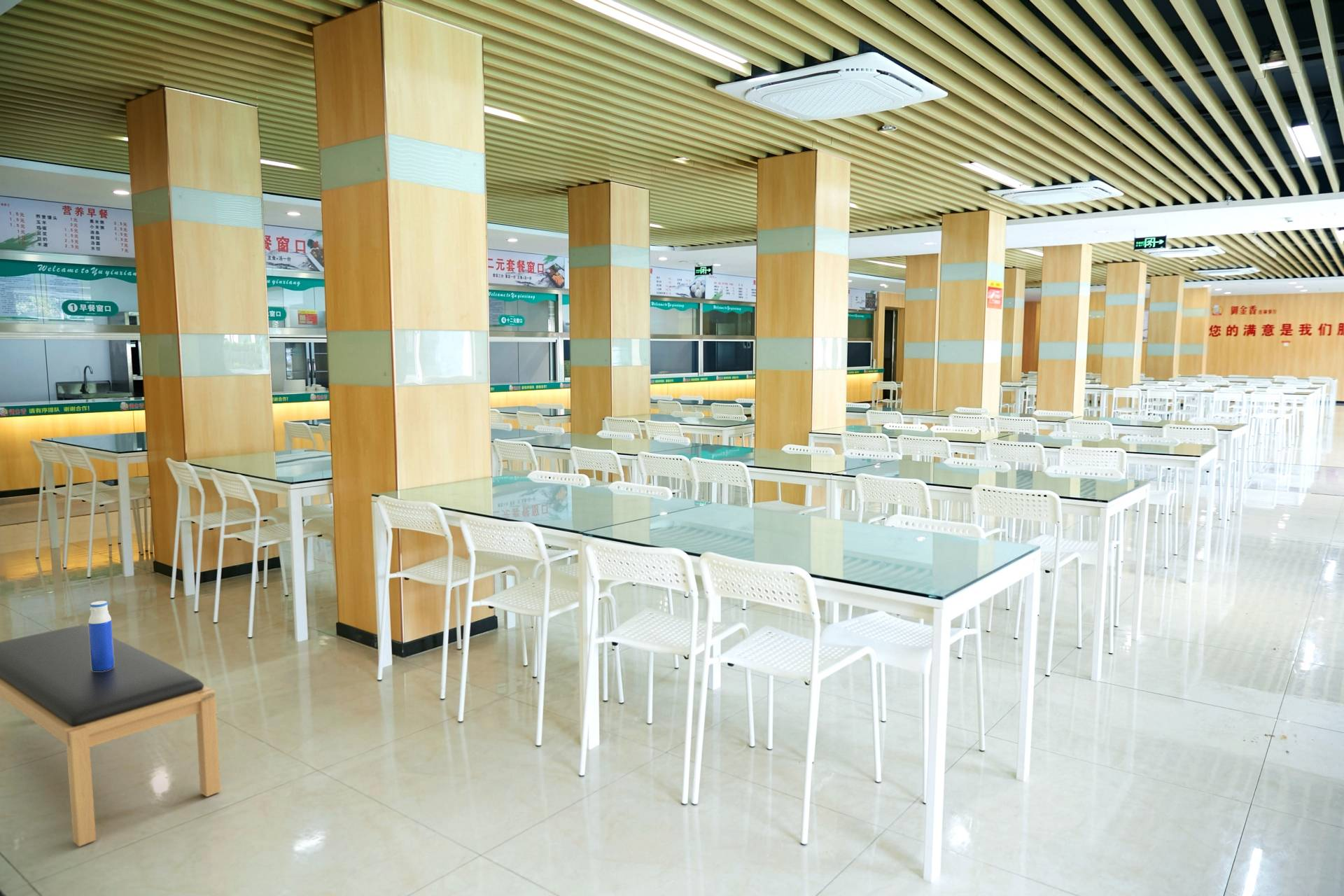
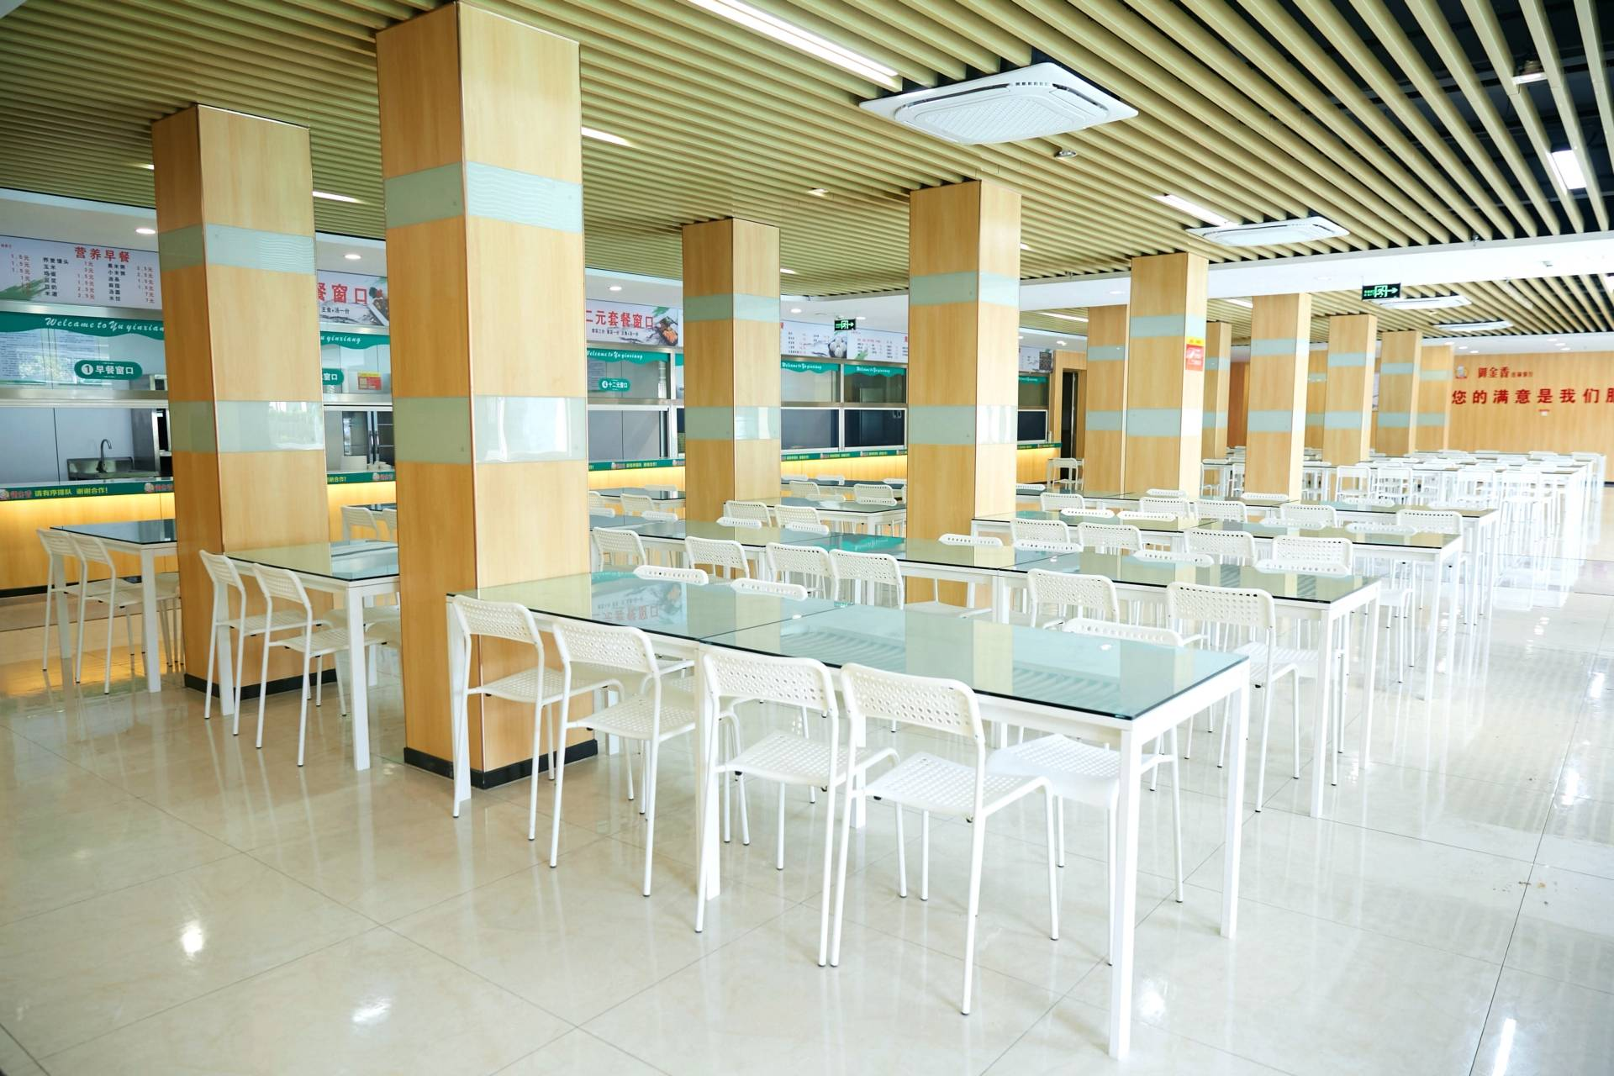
- water bottle [87,601,114,671]
- bench [0,624,221,847]
